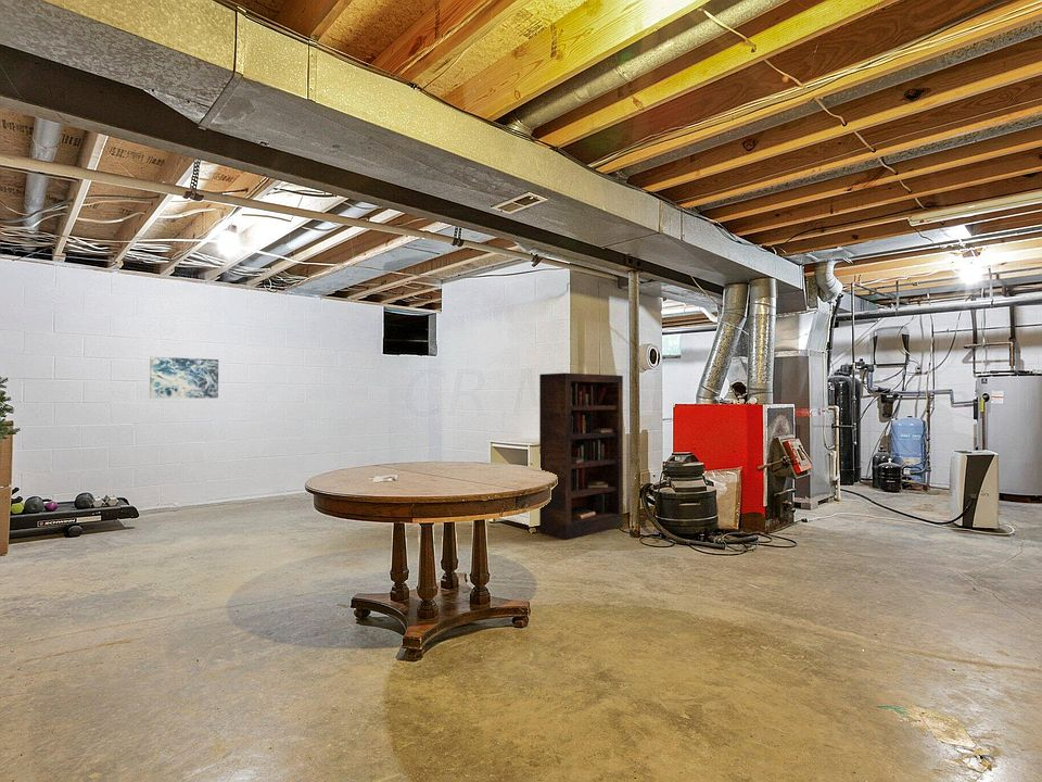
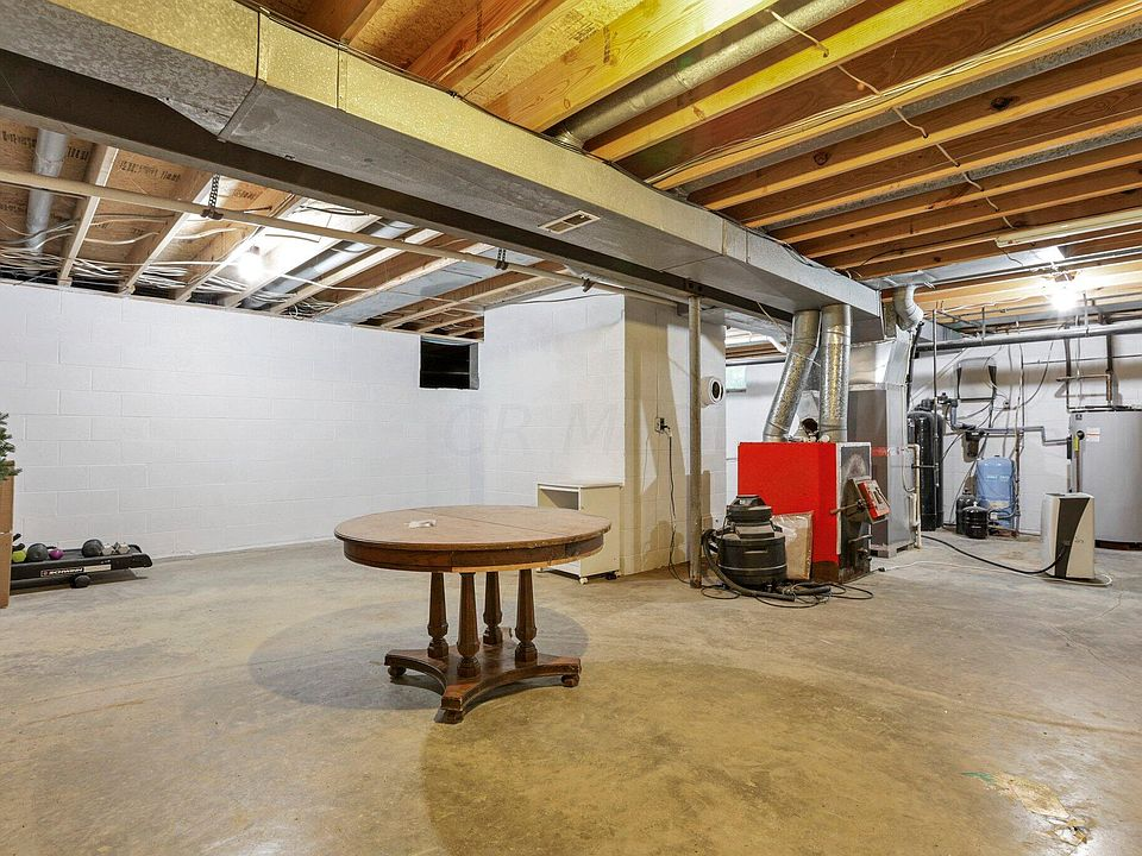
- wall art [149,355,219,399]
- bookcase [538,371,624,541]
